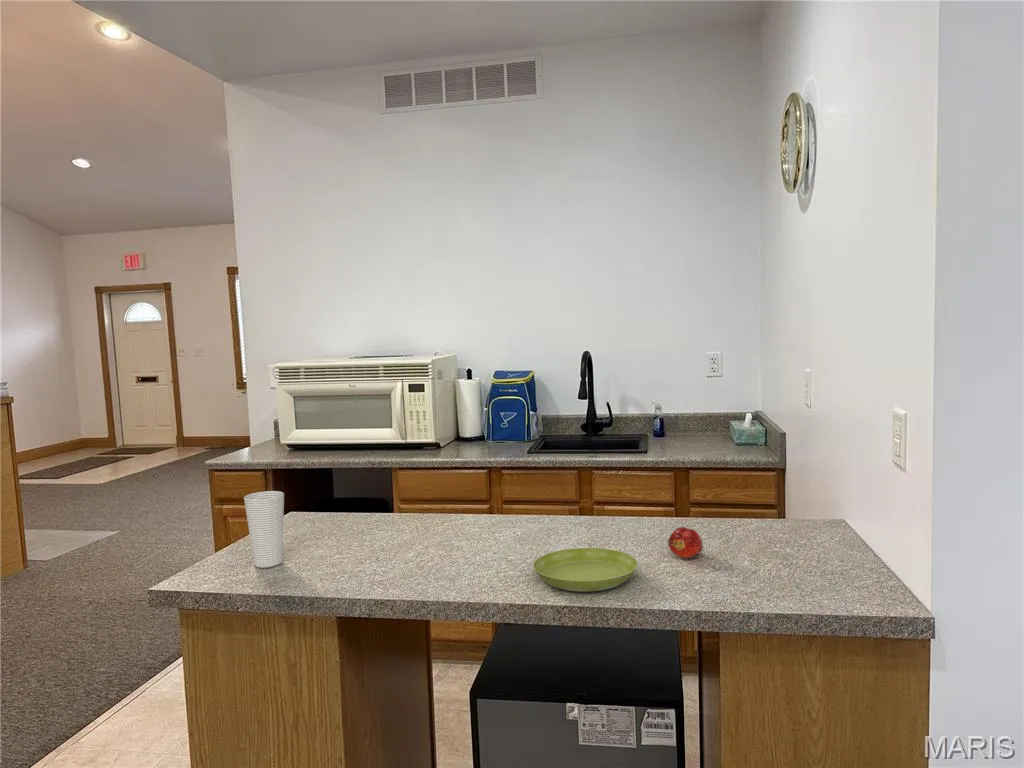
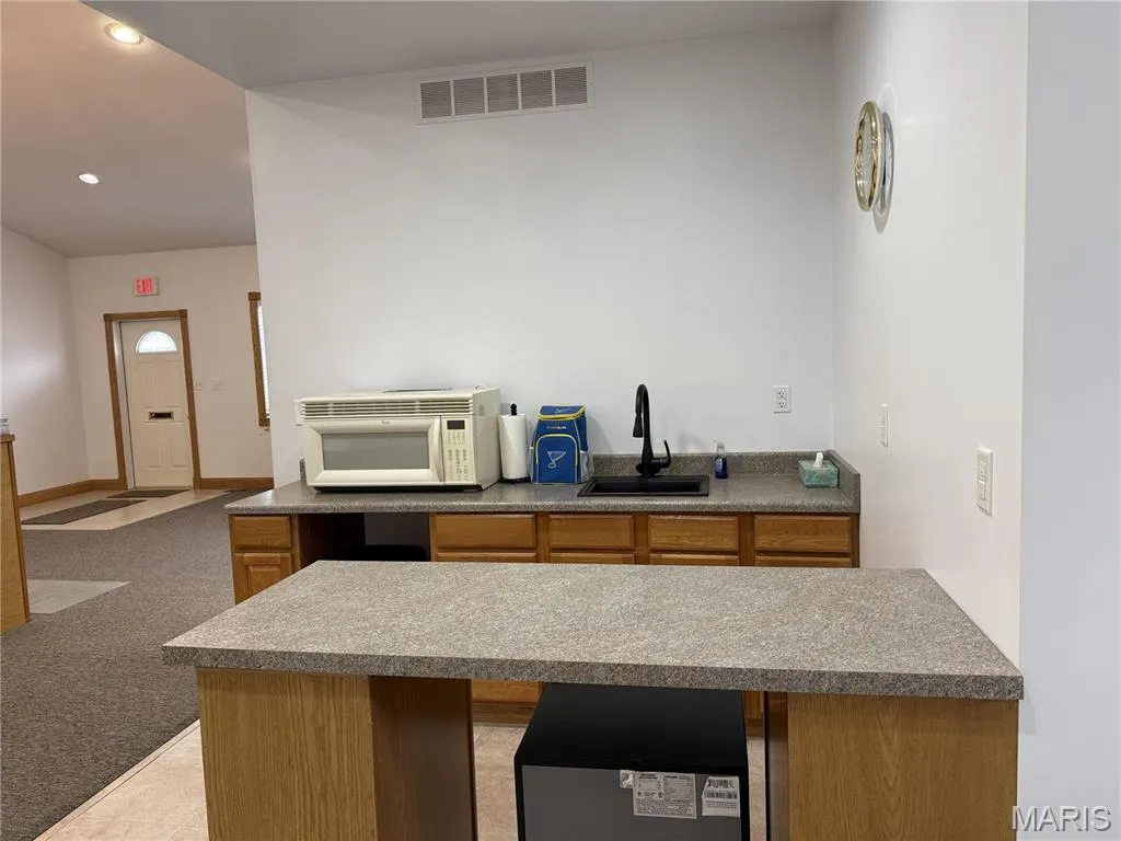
- fruit [667,526,704,559]
- cup [243,490,285,569]
- saucer [532,547,639,593]
